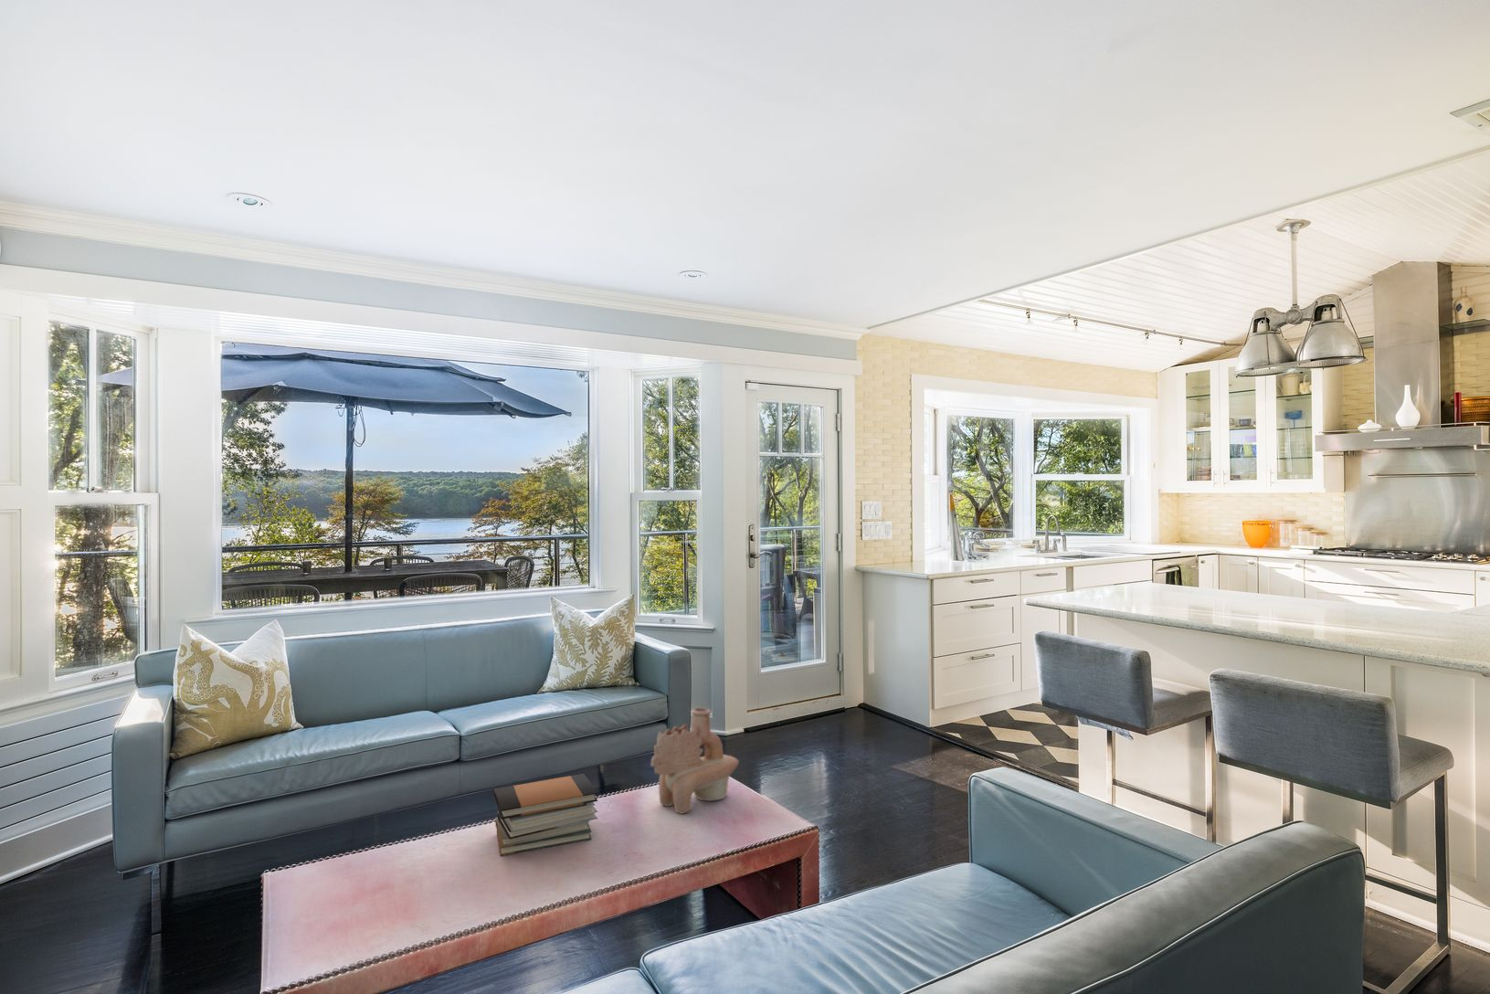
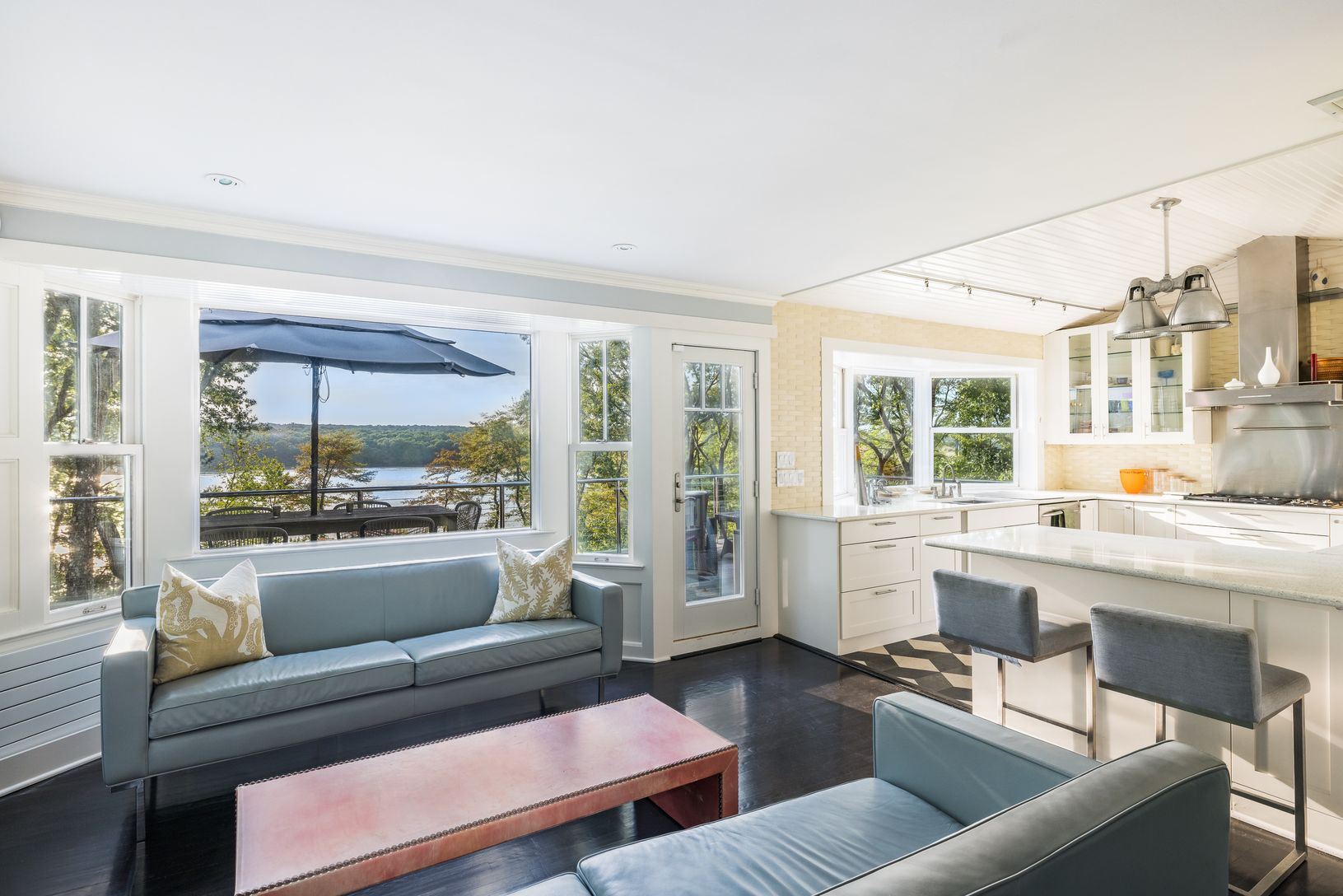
- decorative vase [649,707,740,815]
- book stack [494,773,598,856]
